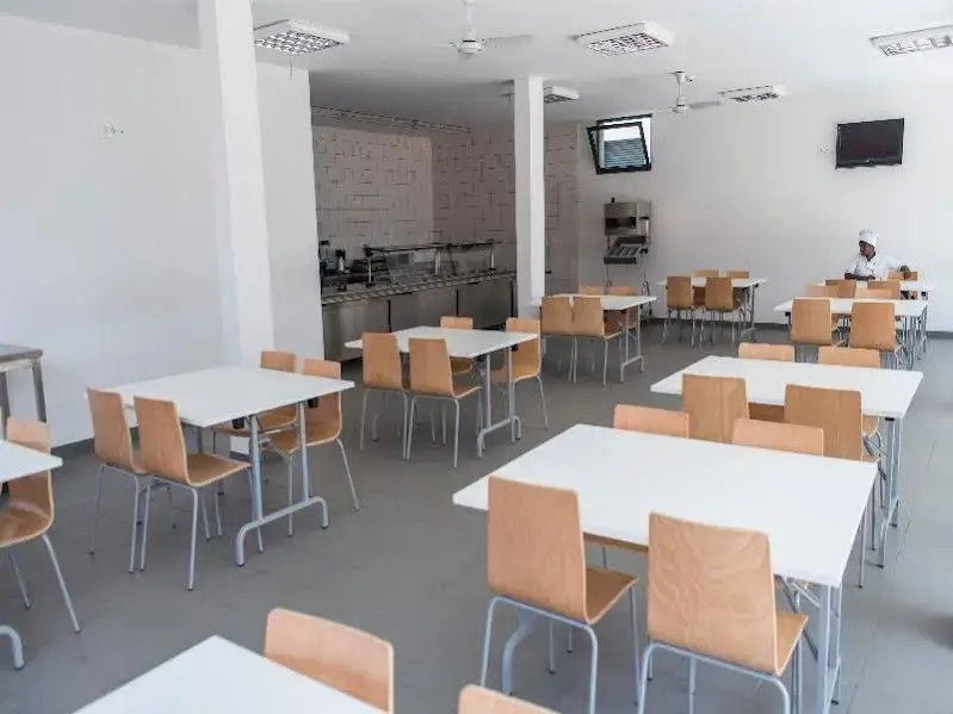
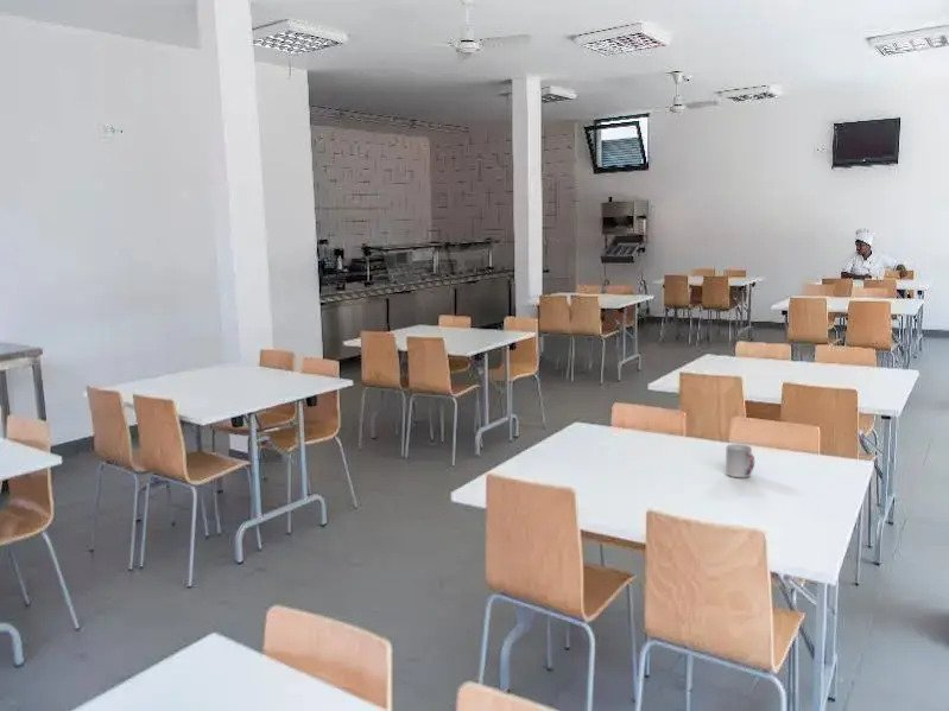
+ cup [725,443,755,478]
